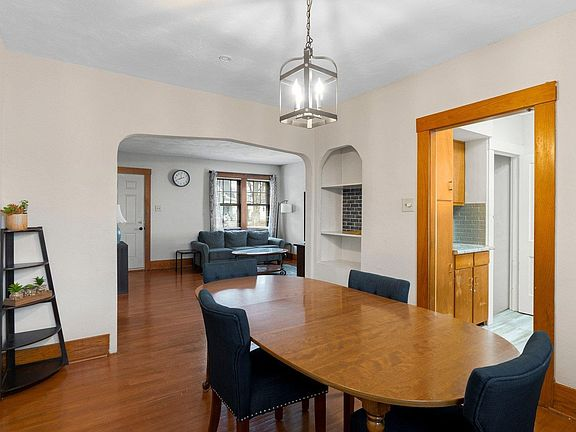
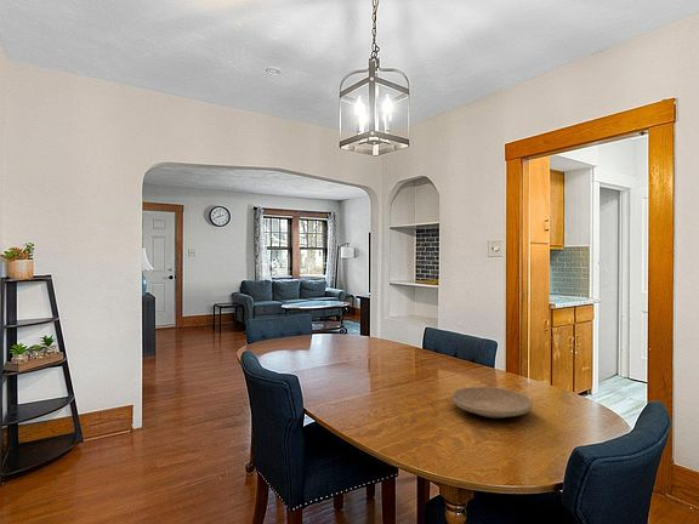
+ plate [450,386,534,418]
